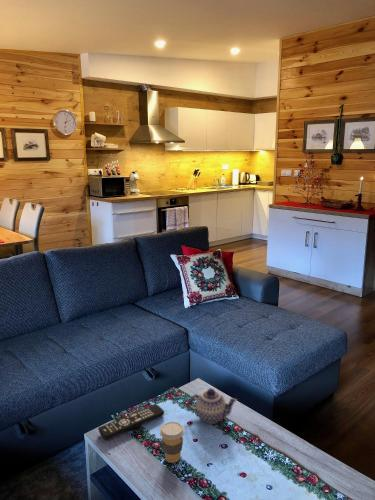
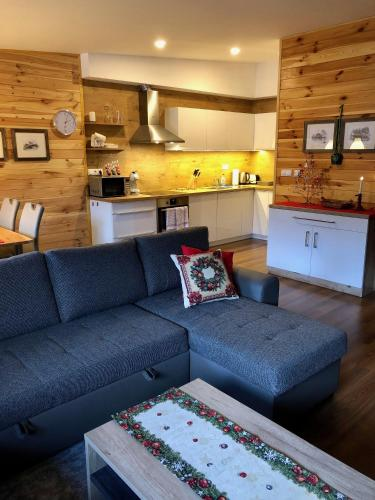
- remote control [97,403,165,441]
- coffee cup [159,421,186,464]
- teapot [185,387,238,425]
